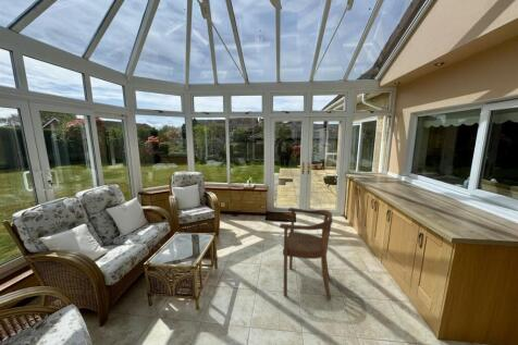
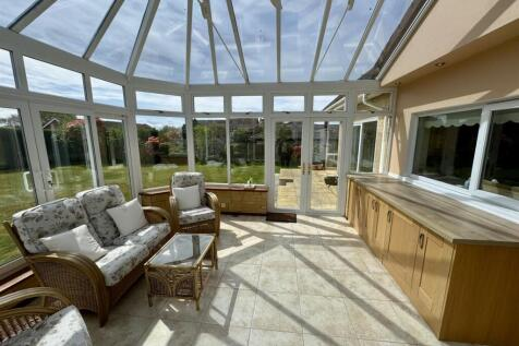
- armchair [279,207,333,301]
